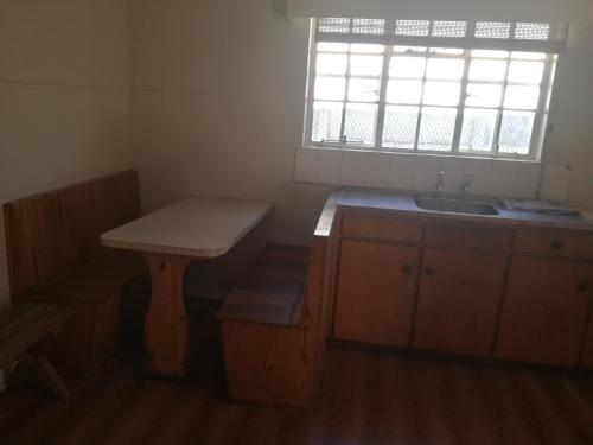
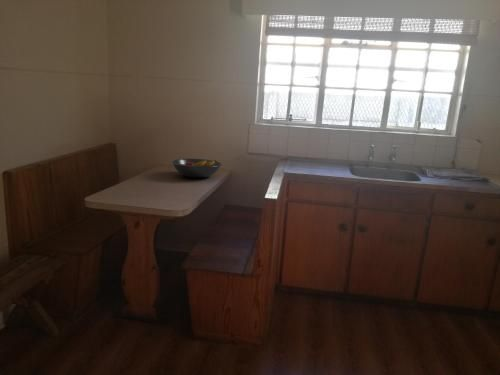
+ fruit bowl [171,158,223,179]
